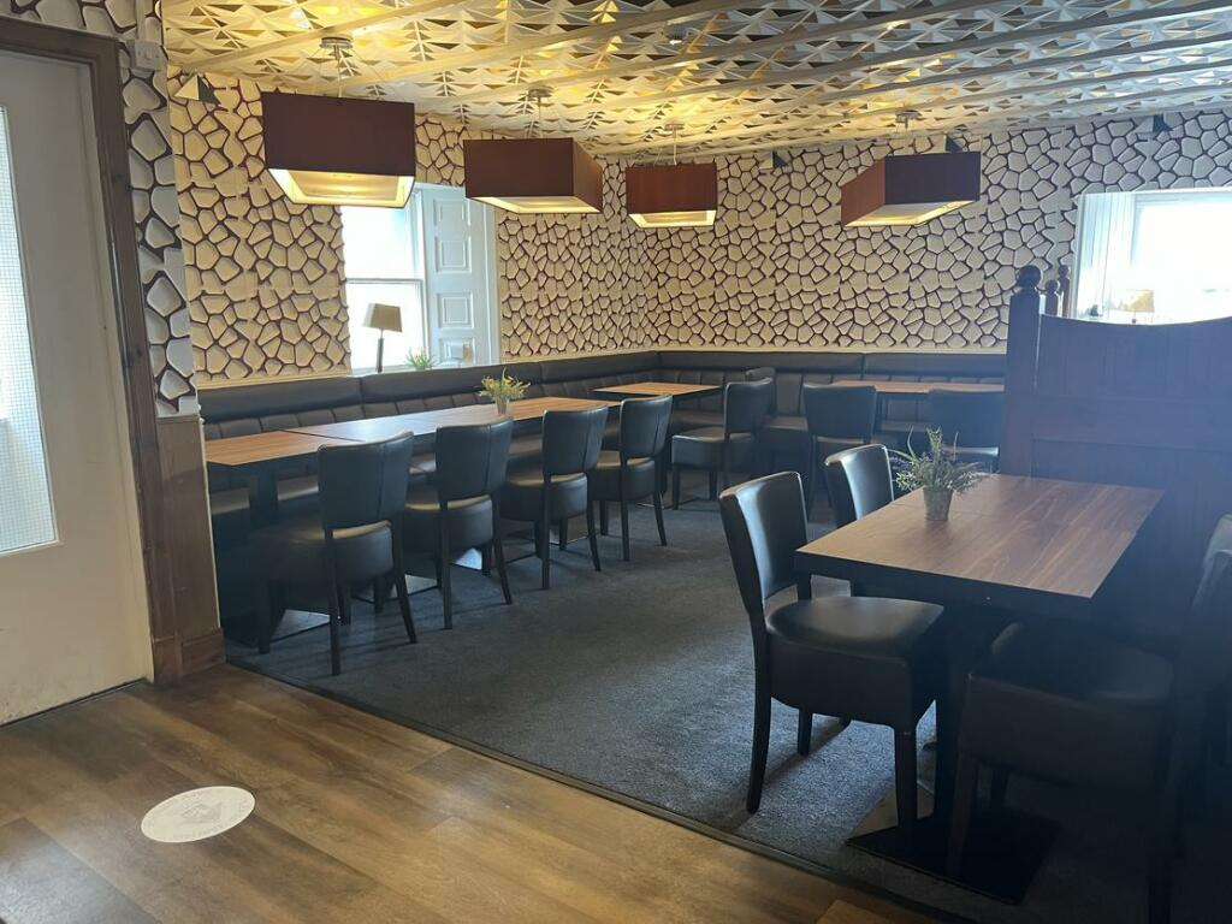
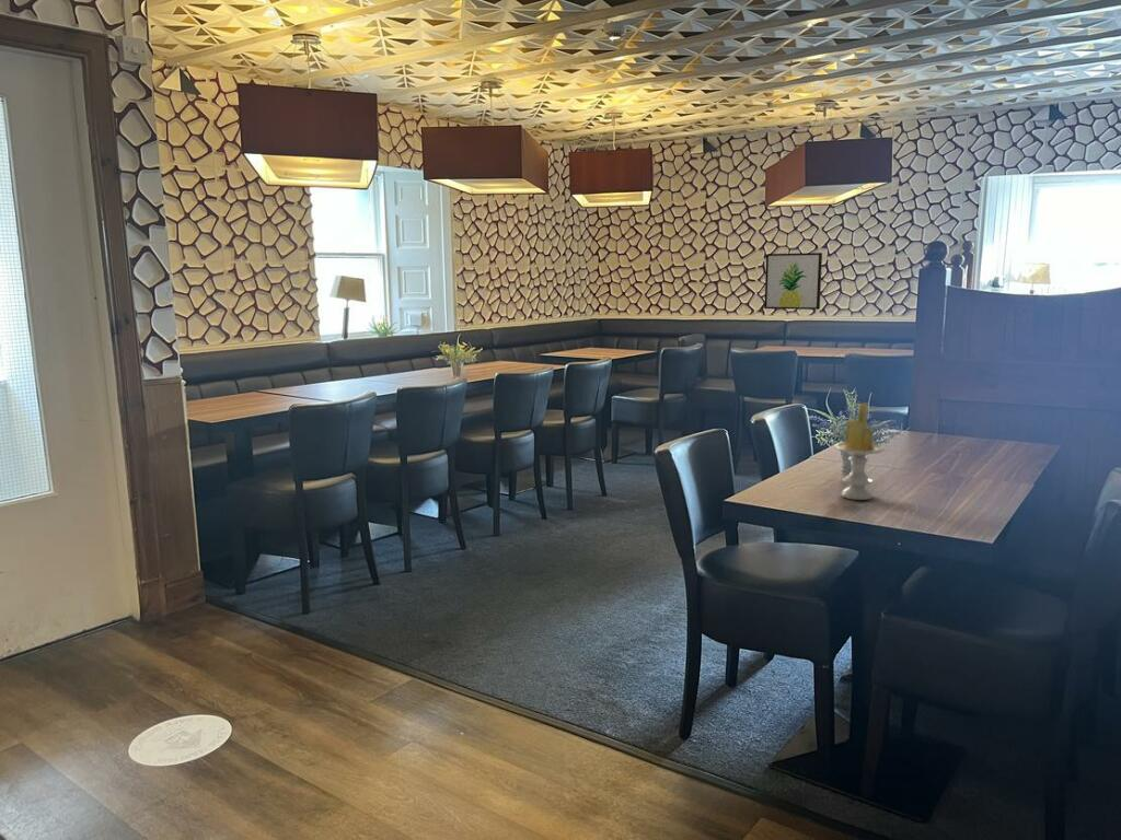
+ wall art [763,252,823,311]
+ candle [833,401,887,501]
